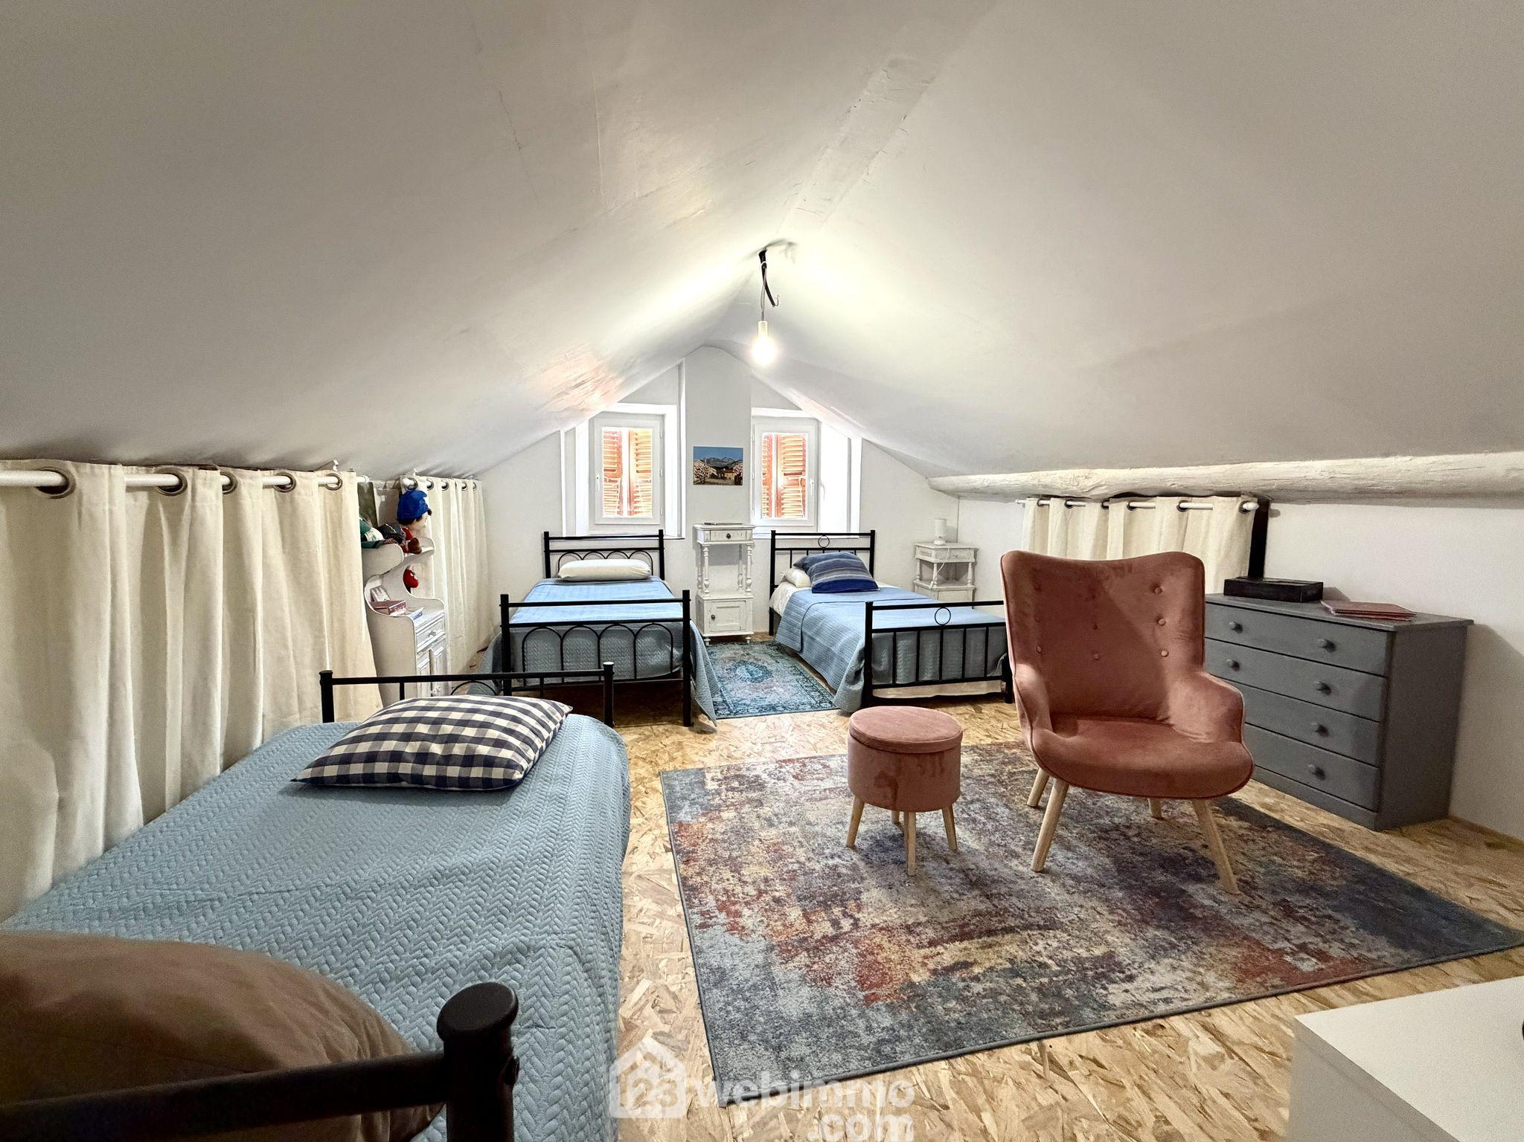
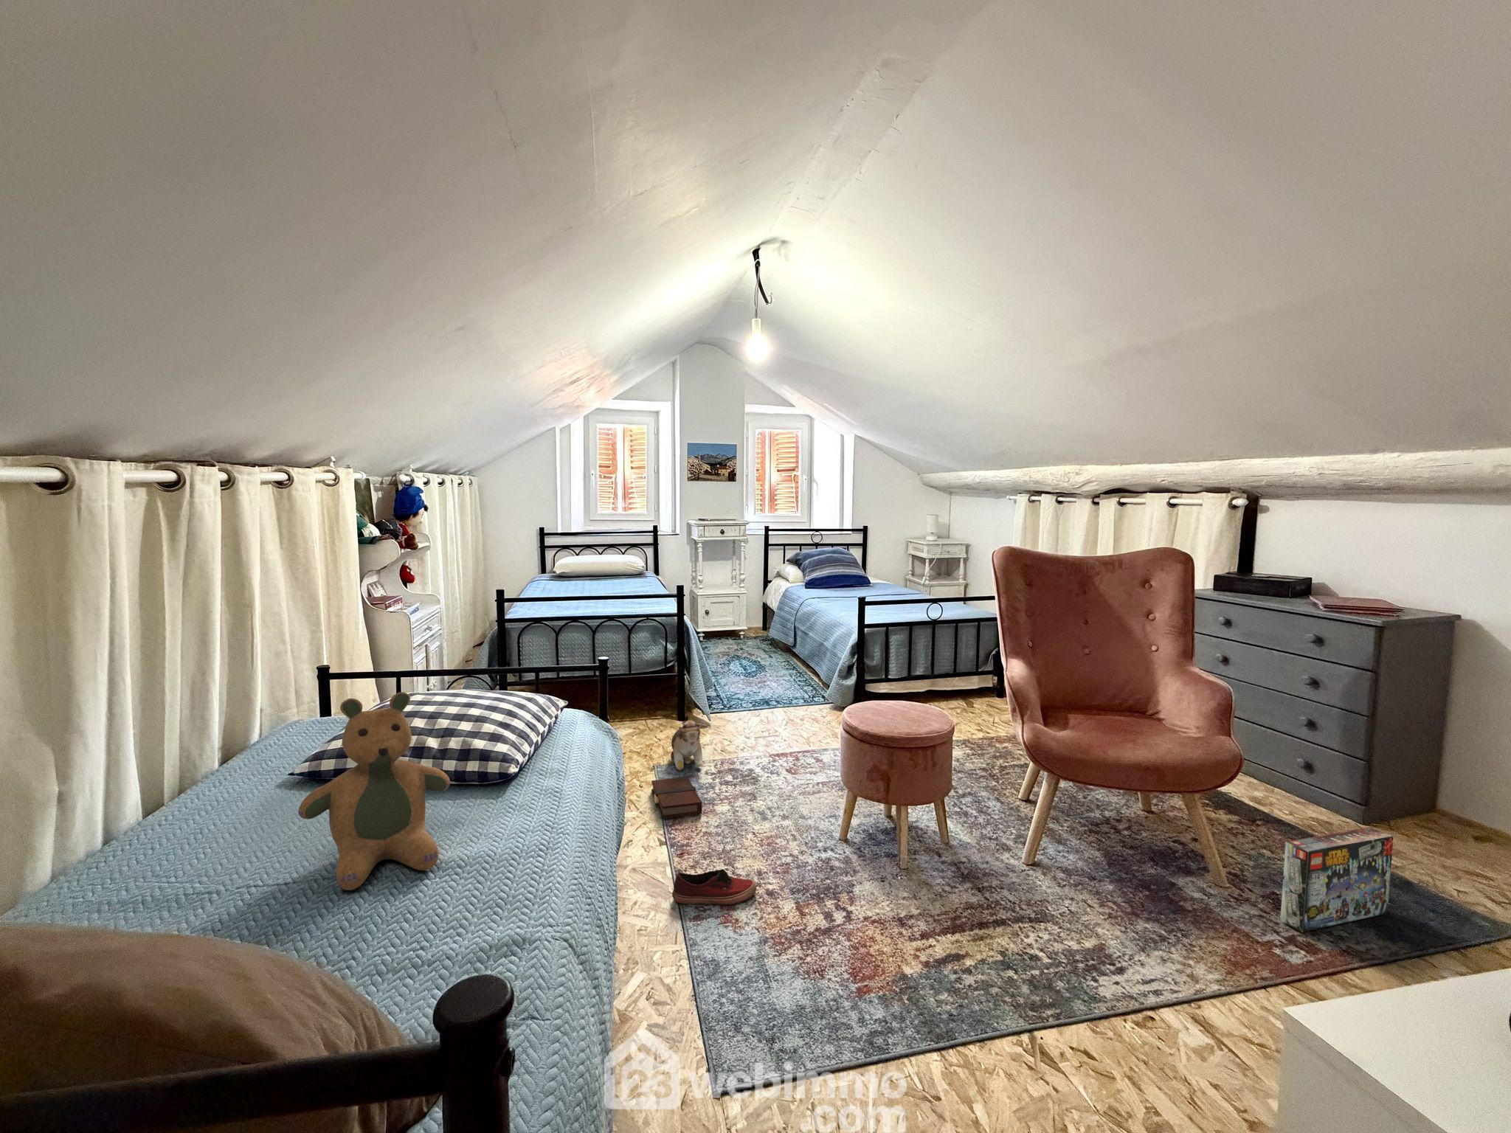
+ teddy bear [297,691,451,891]
+ shoe [671,868,757,906]
+ box [1279,826,1393,933]
+ plush toy [670,720,703,771]
+ book [651,776,702,820]
